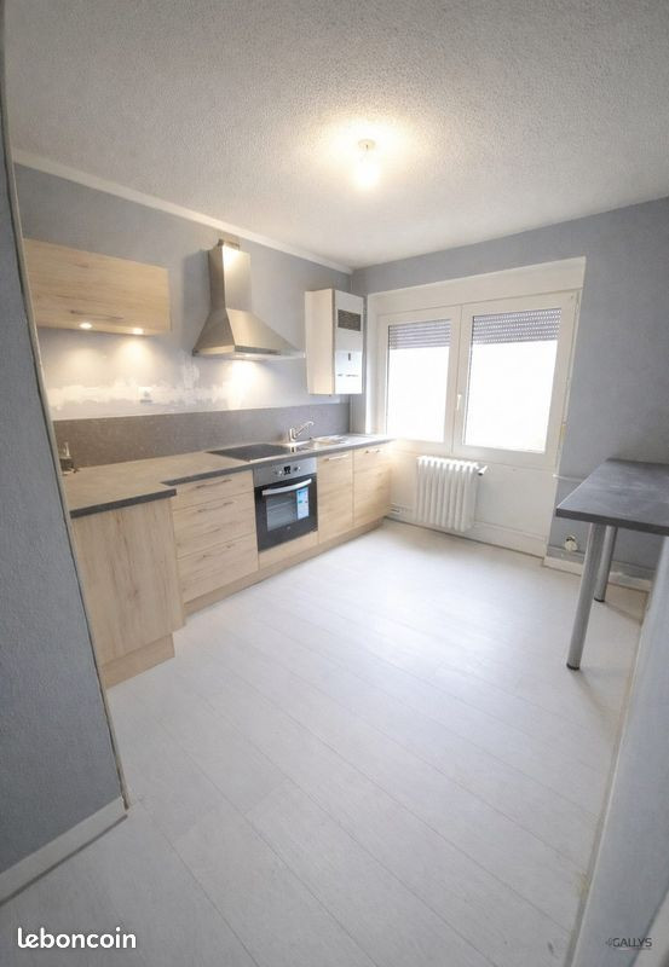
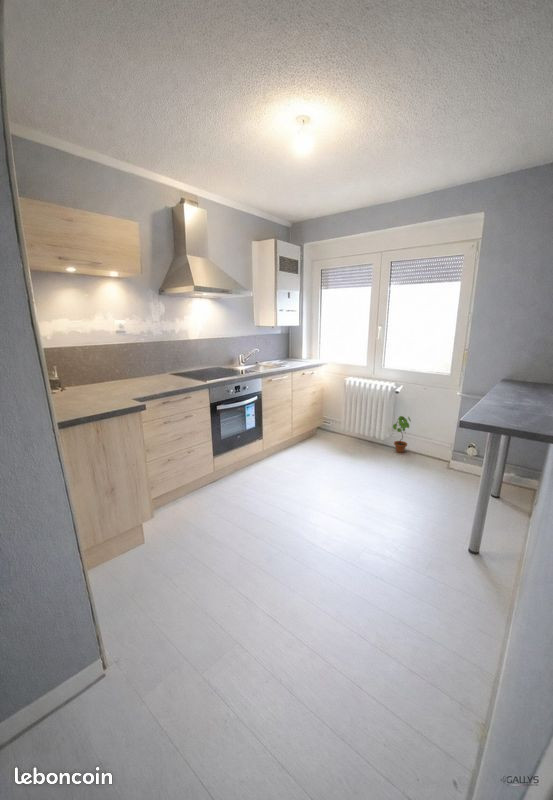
+ potted plant [392,415,412,454]
